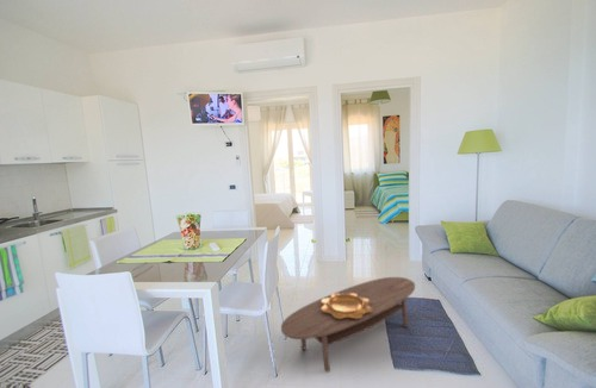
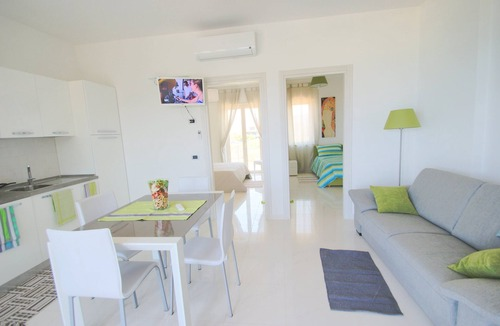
- coffee table [280,276,416,374]
- decorative bowl [321,292,373,319]
